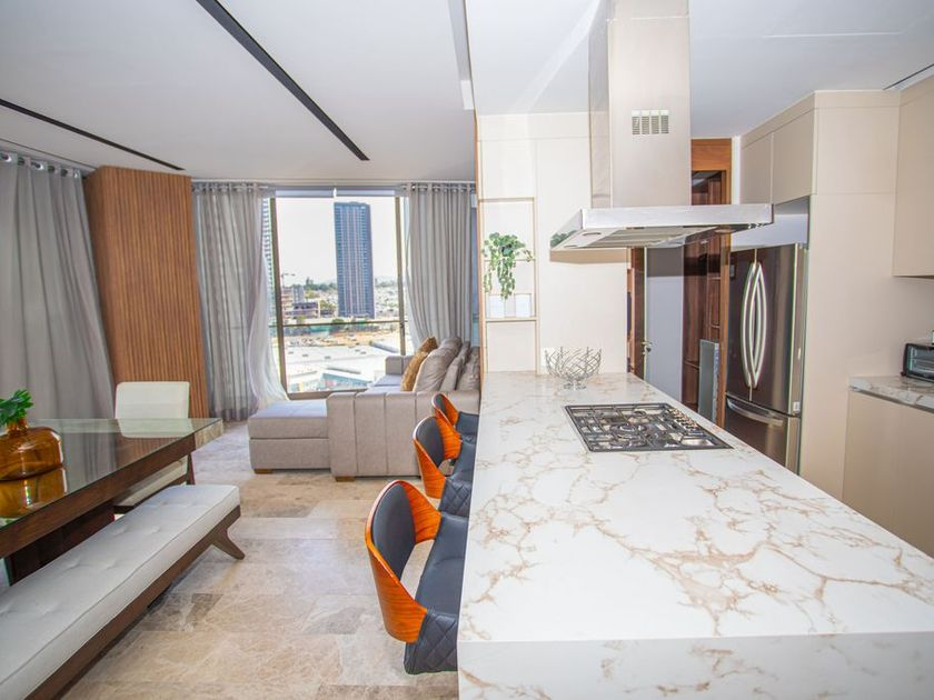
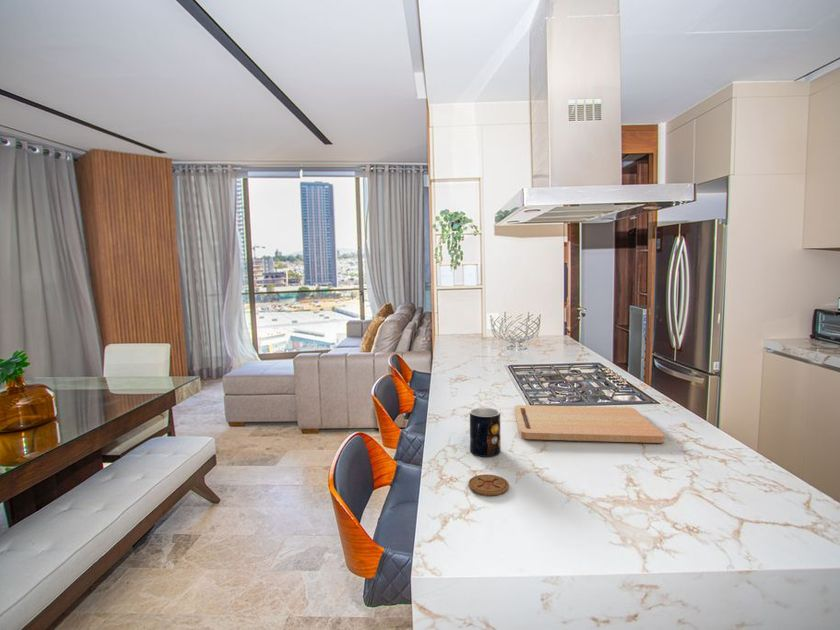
+ mug [469,407,502,458]
+ coaster [467,473,510,496]
+ cutting board [514,404,665,444]
